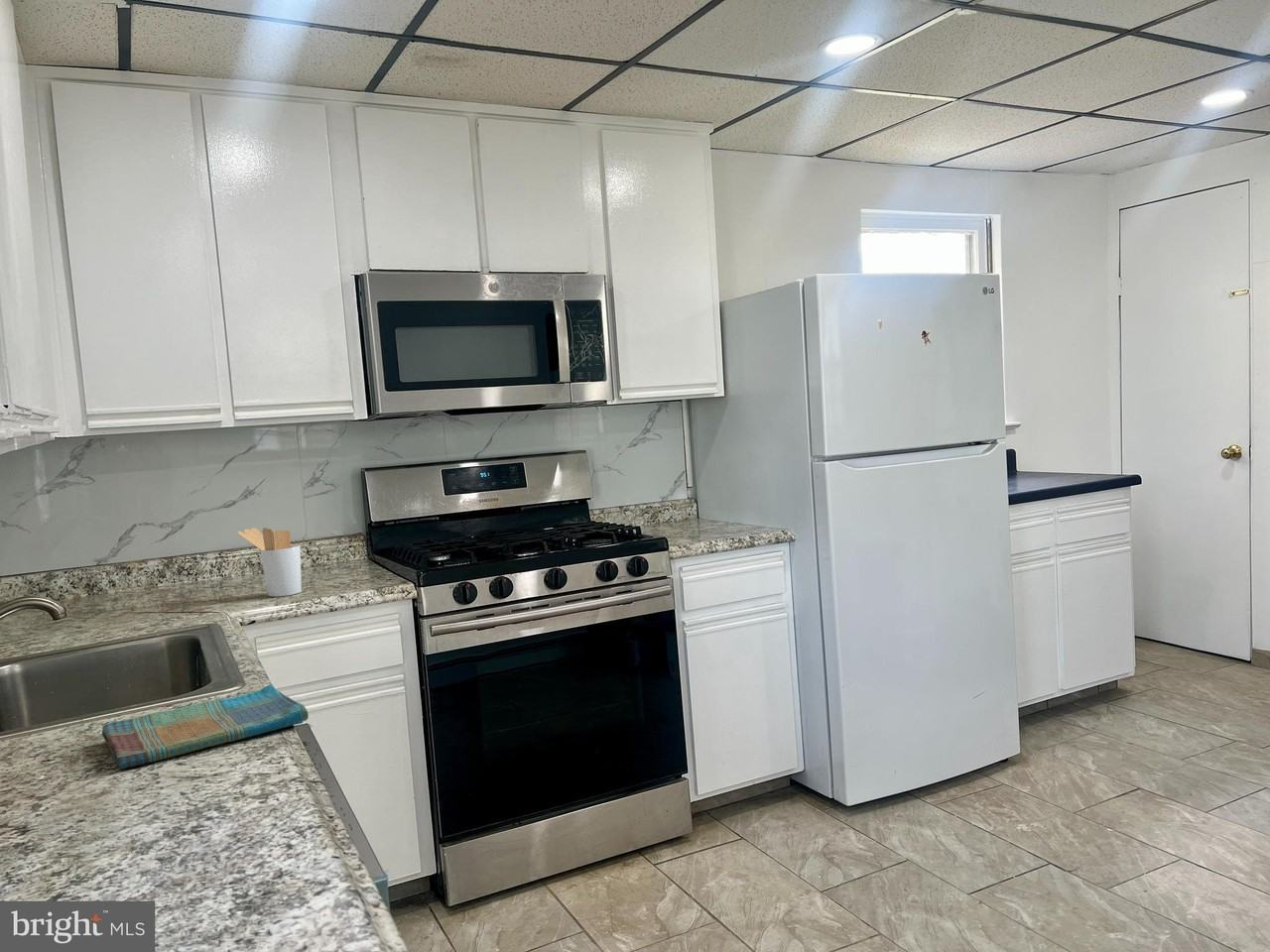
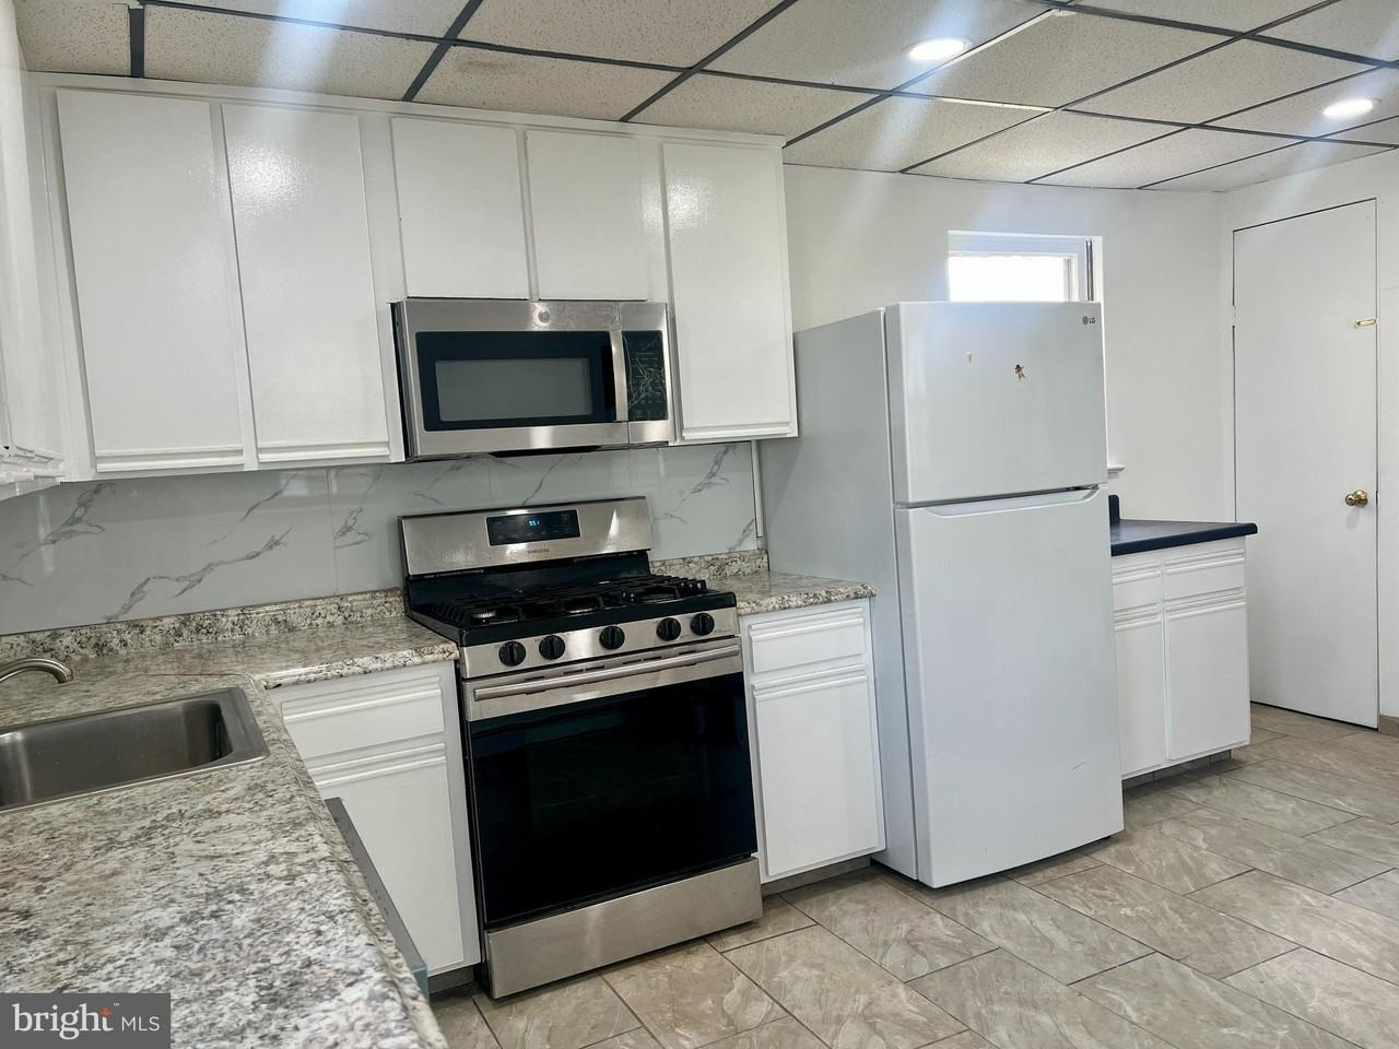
- utensil holder [237,527,303,598]
- dish towel [101,683,310,771]
